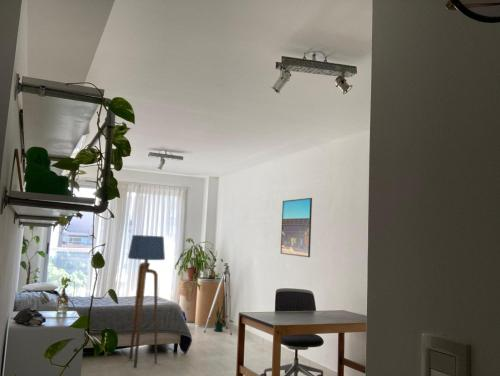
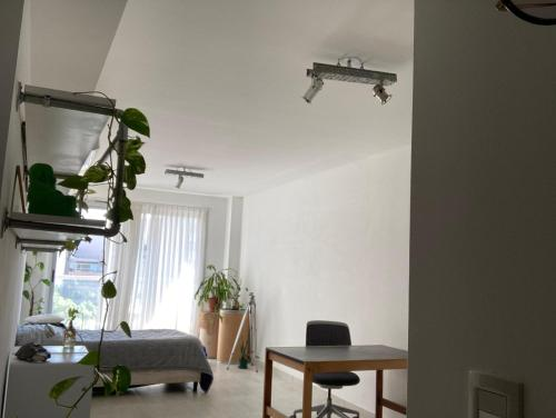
- floor lamp [127,234,166,369]
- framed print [279,197,313,258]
